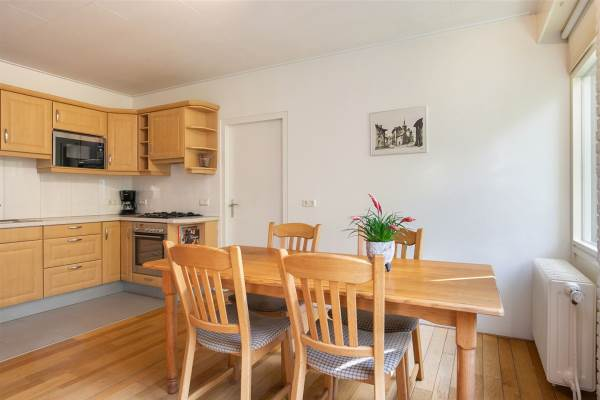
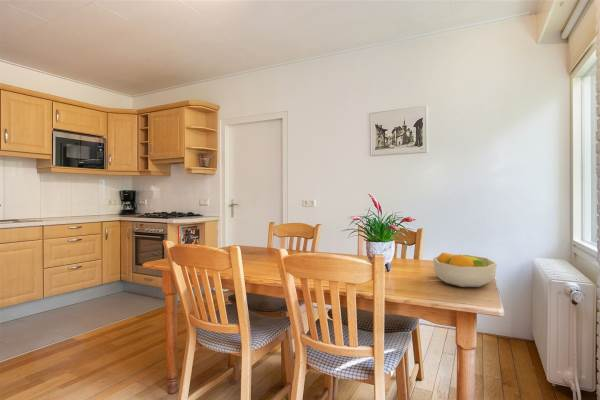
+ fruit bowl [432,251,498,288]
